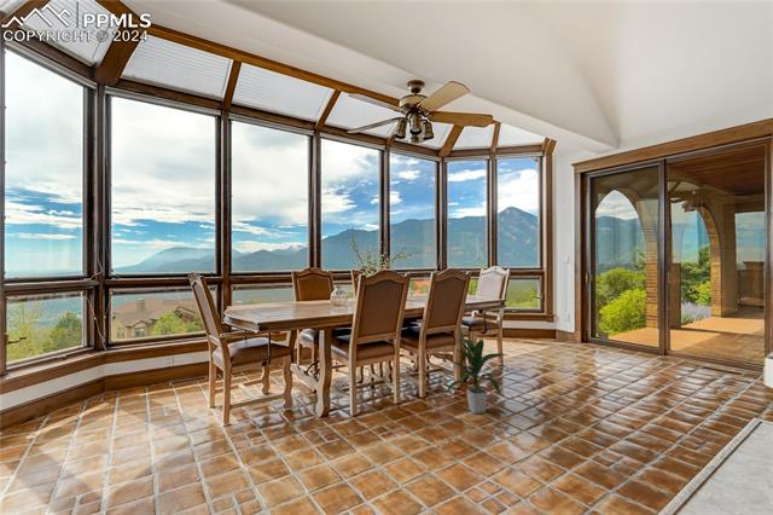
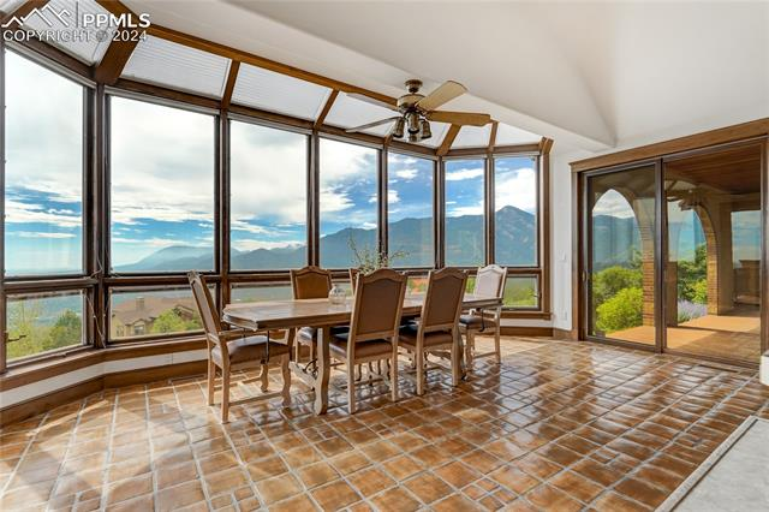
- indoor plant [444,336,508,415]
